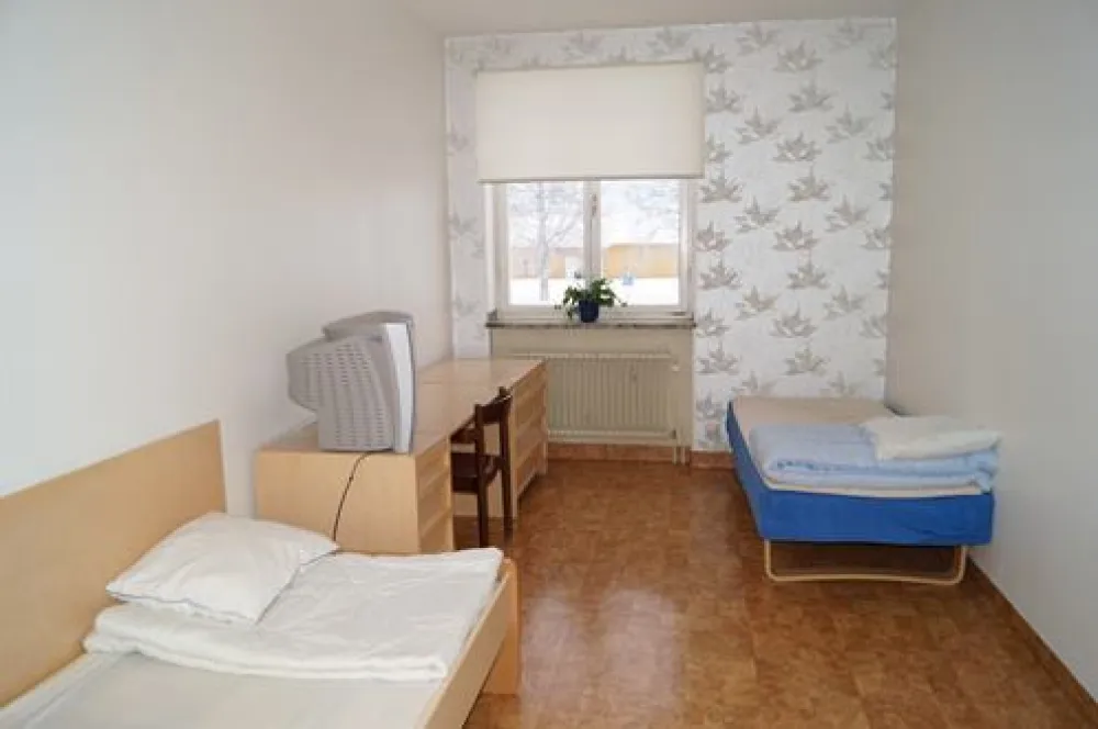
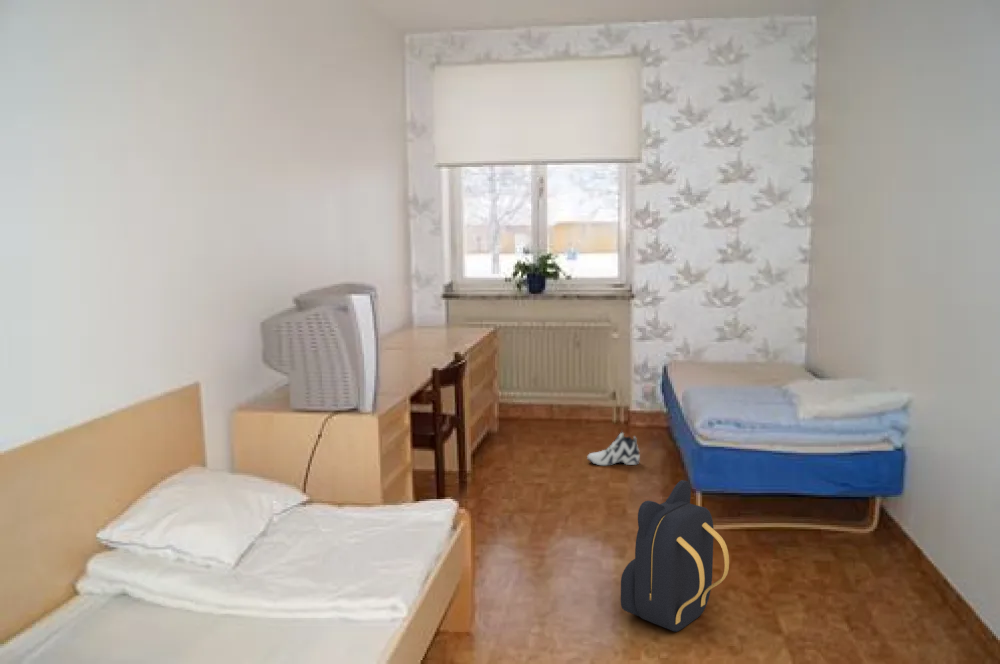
+ backpack [620,479,730,633]
+ sneaker [586,429,641,466]
